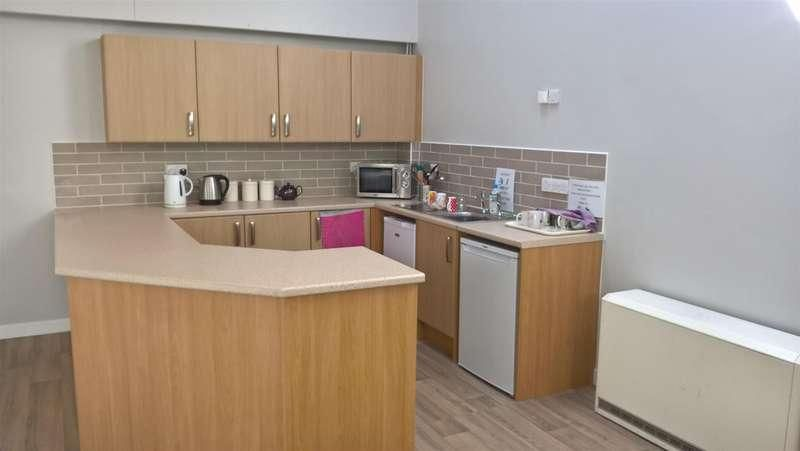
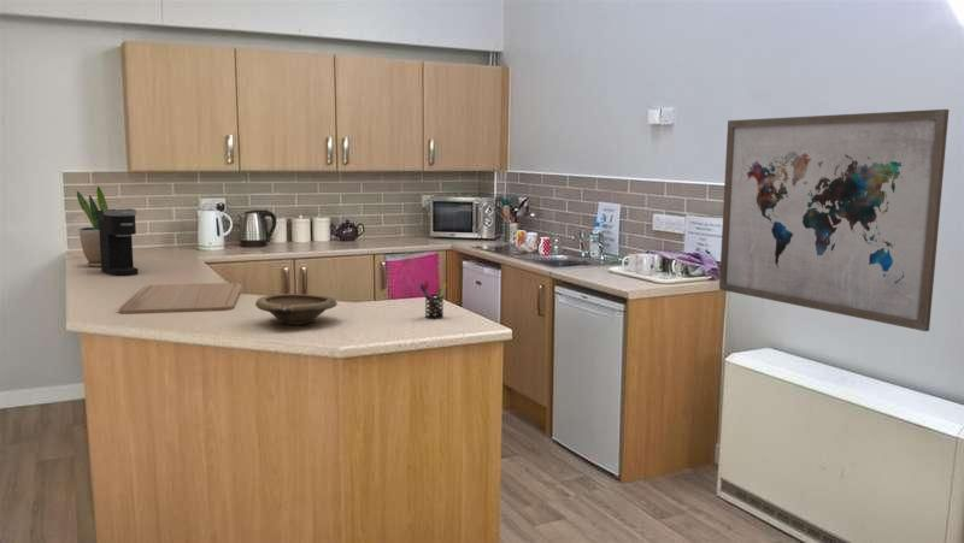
+ chopping board [118,282,243,315]
+ bowl [254,293,339,326]
+ coffee maker [98,207,140,277]
+ wall art [718,108,950,332]
+ pen holder [419,281,448,320]
+ potted plant [76,185,110,268]
